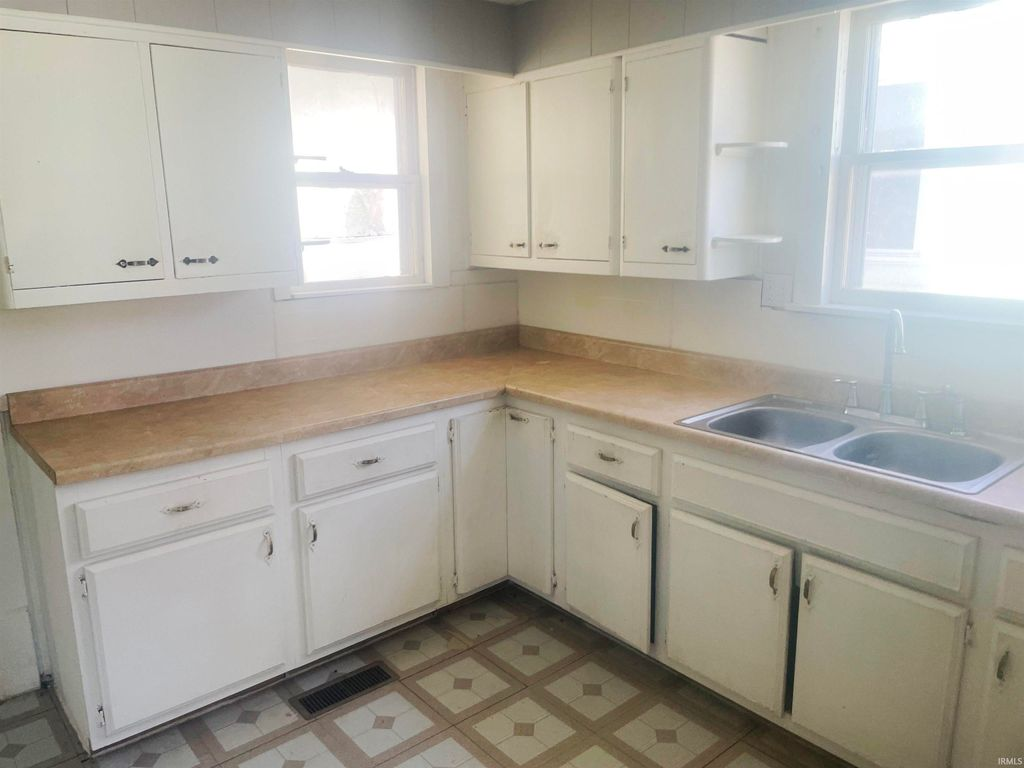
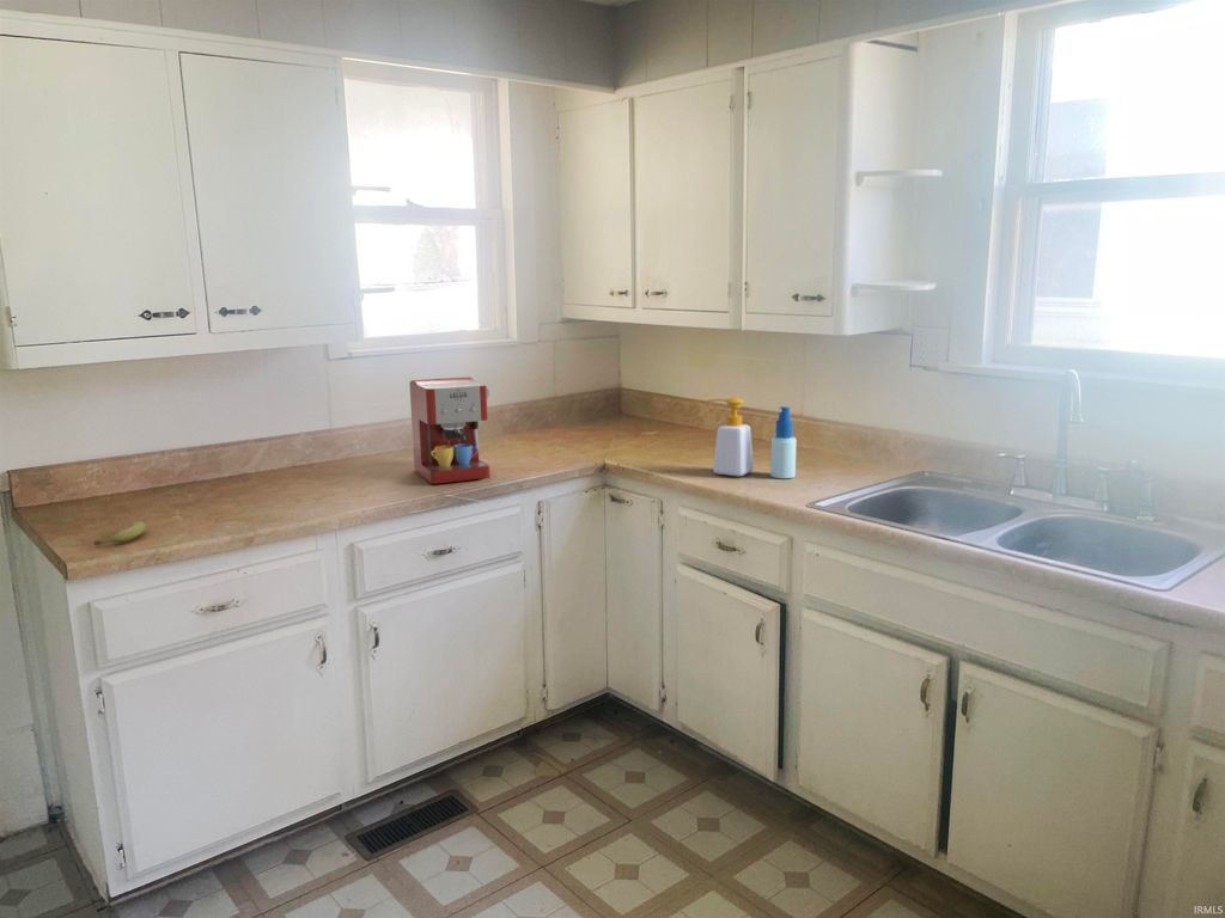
+ spray bottle [769,405,797,479]
+ soap bottle [705,396,755,477]
+ fruit [93,520,147,547]
+ coffee maker [408,375,490,485]
